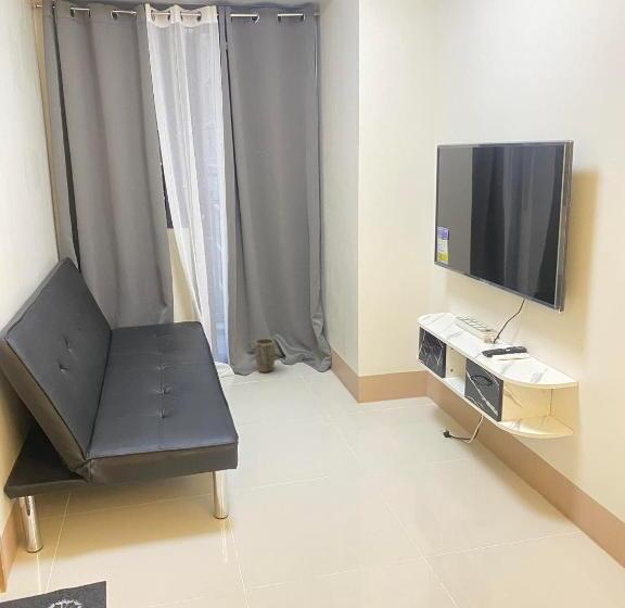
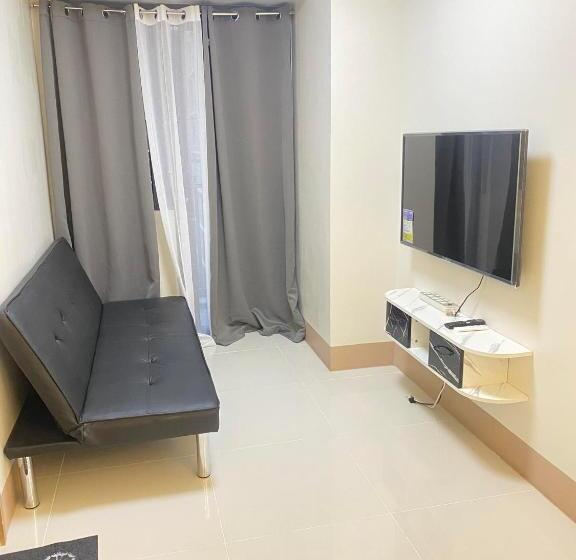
- plant pot [254,338,277,373]
